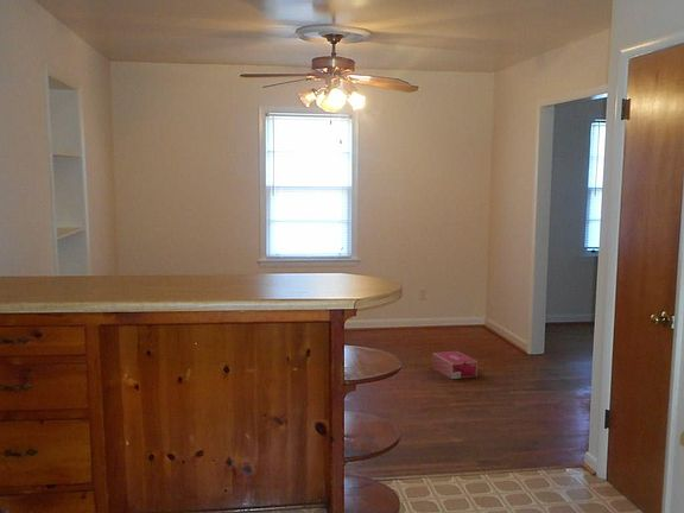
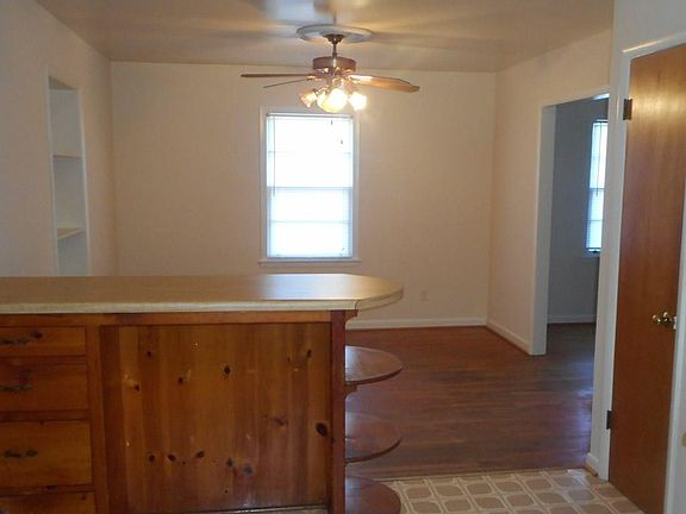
- shoe box [431,350,479,380]
